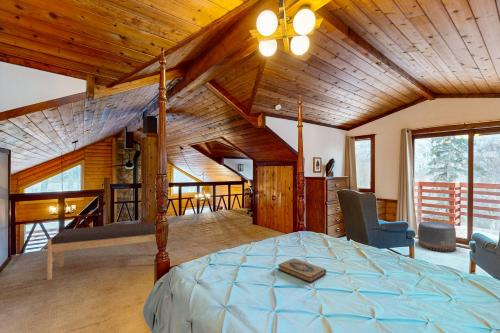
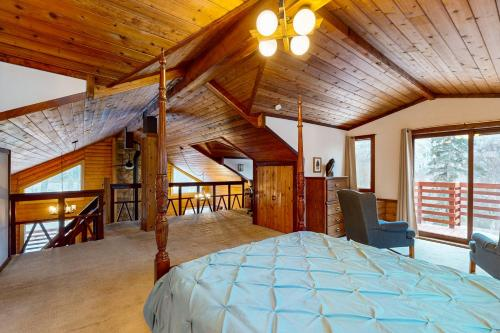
- pouf [417,220,457,253]
- hardback book [277,258,327,284]
- bench [46,221,157,281]
